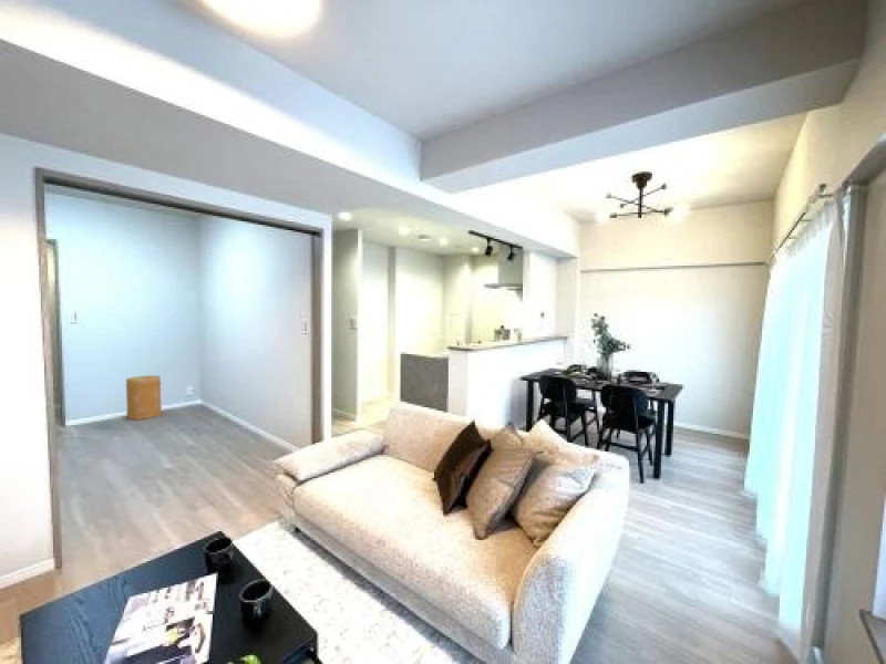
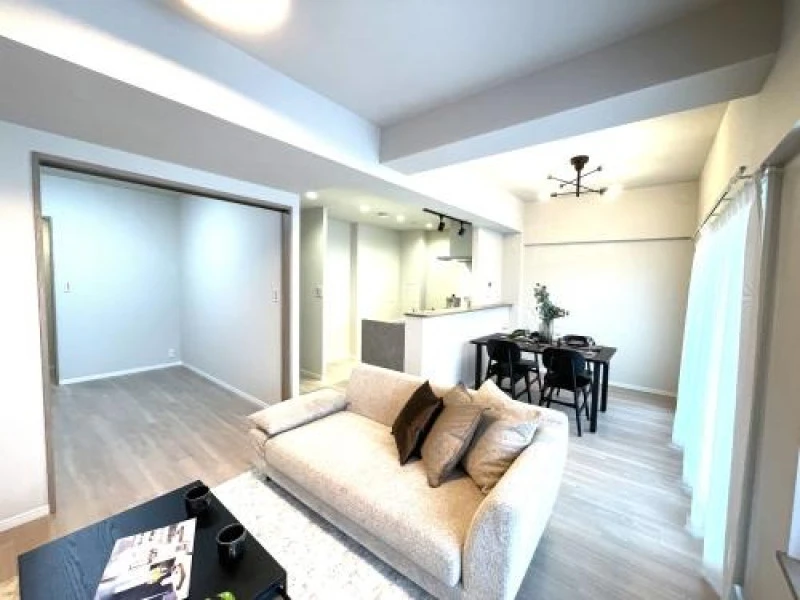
- basket [125,374,163,421]
